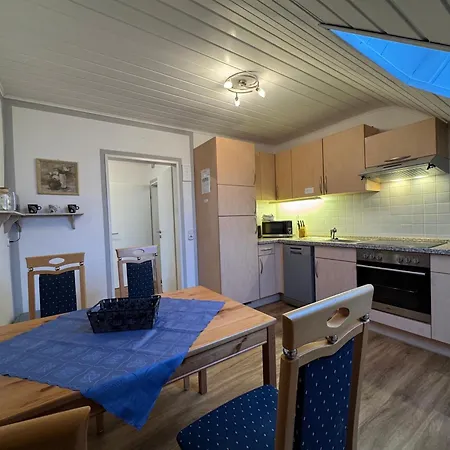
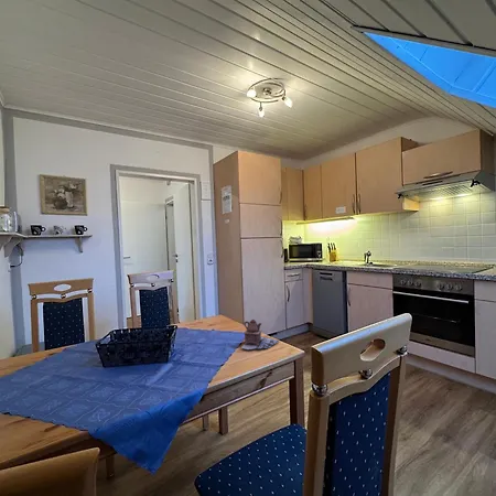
+ teapot [240,319,280,351]
